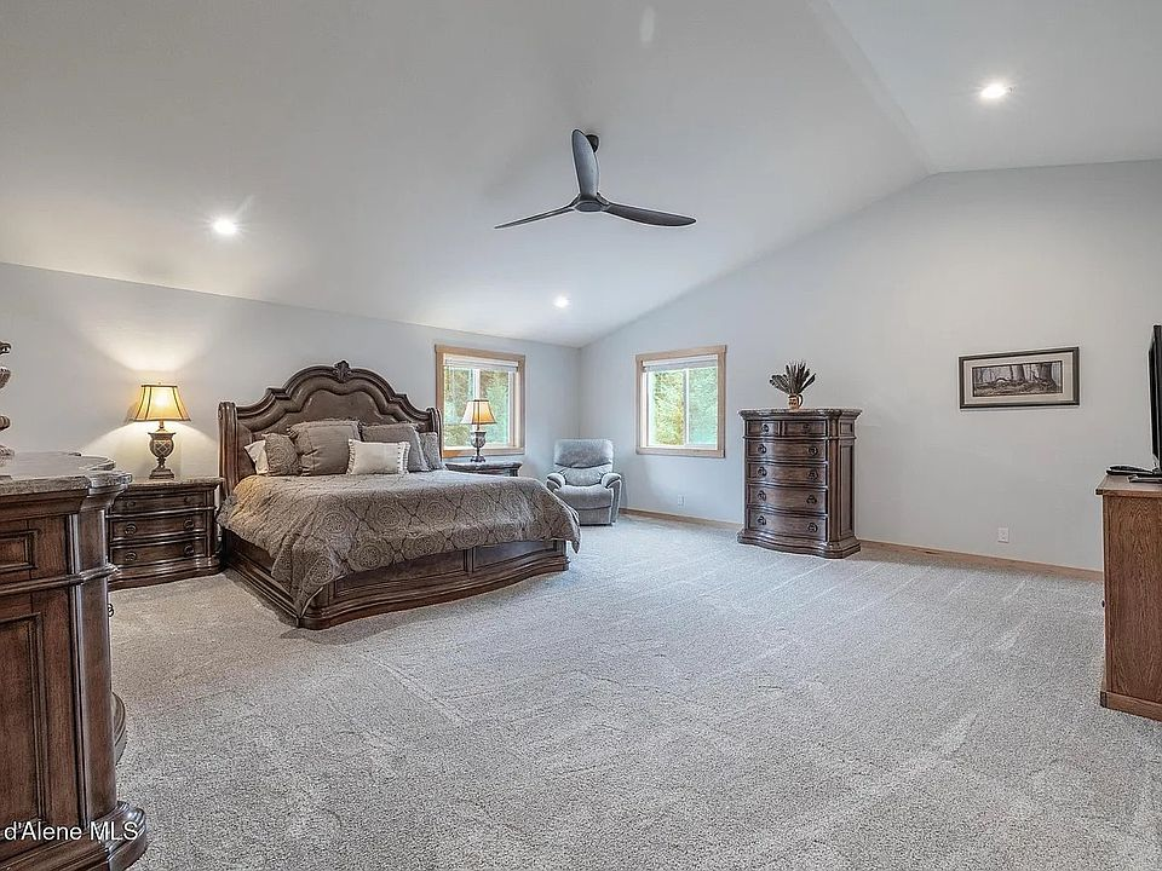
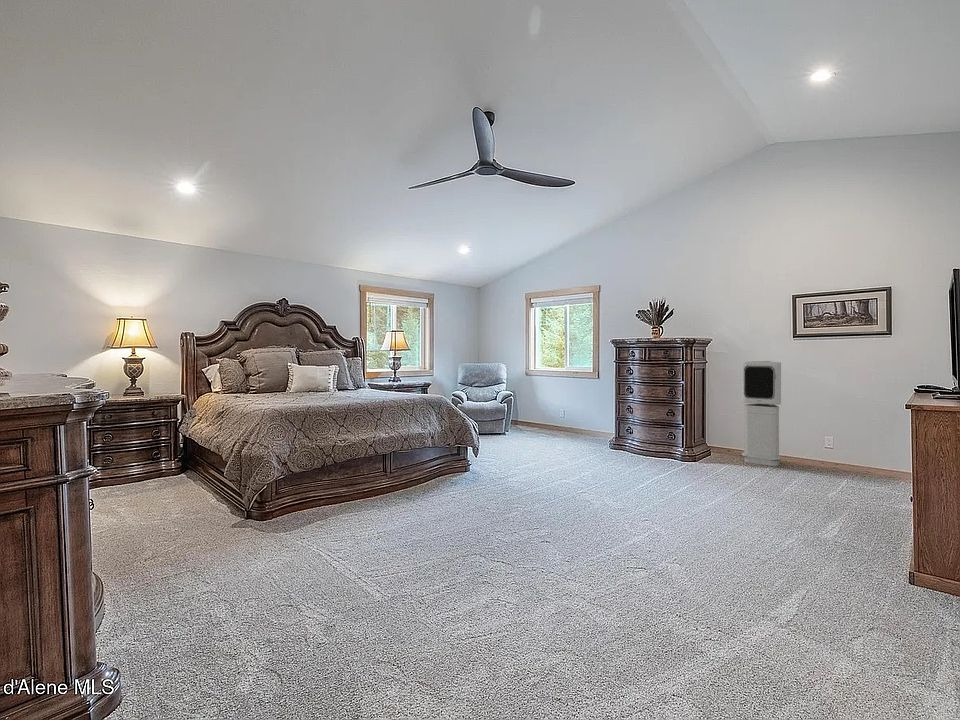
+ air purifier [741,360,782,467]
